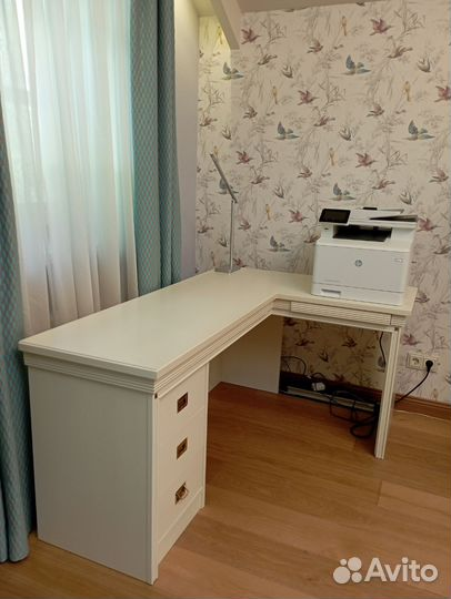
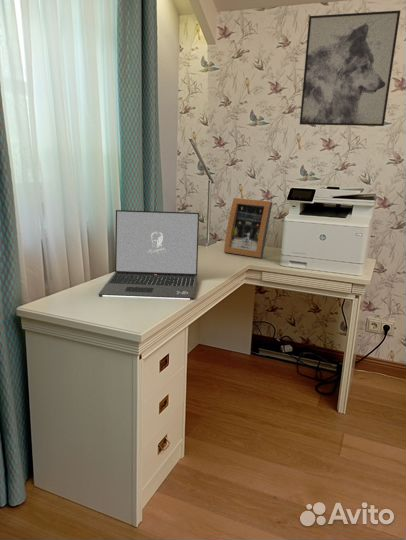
+ wall art [299,9,401,127]
+ laptop [98,209,200,300]
+ picture frame [223,197,273,259]
